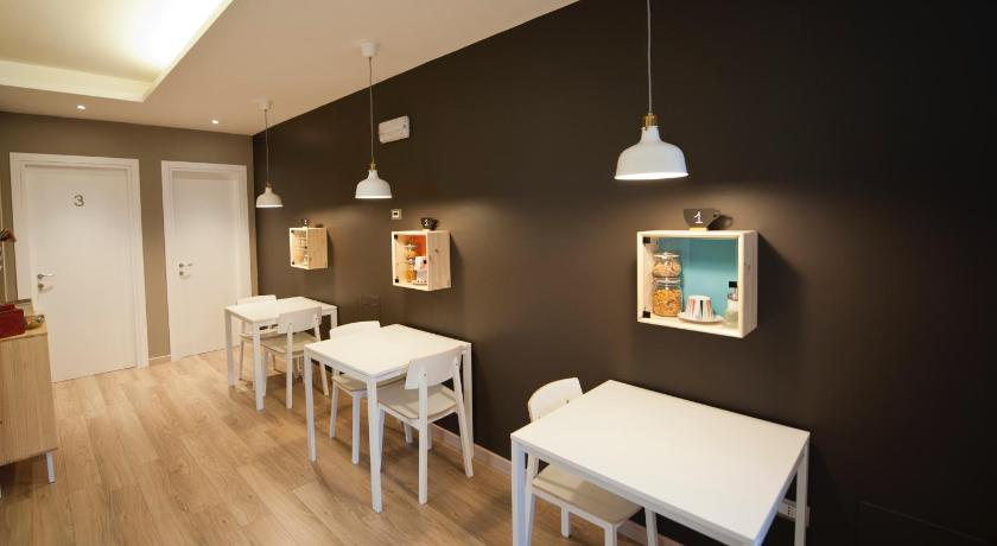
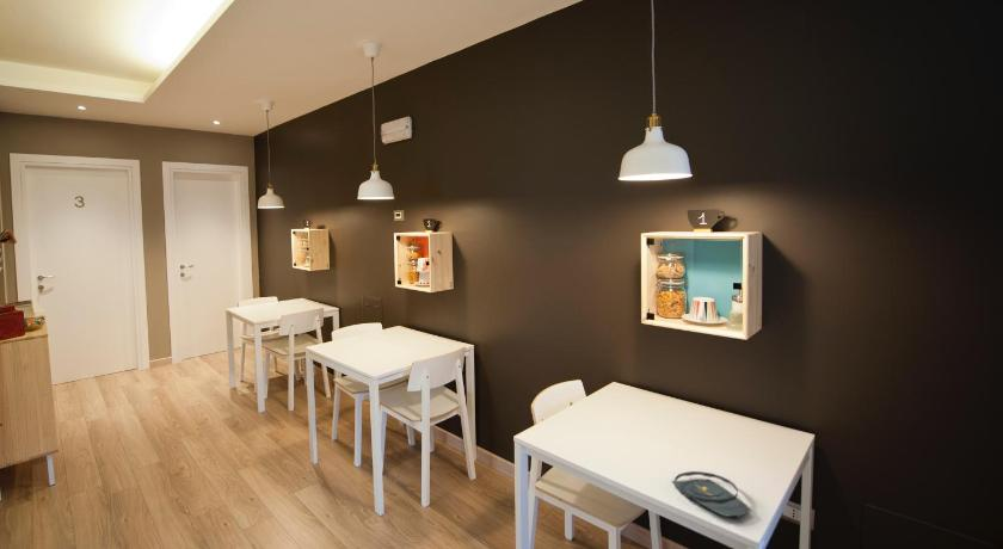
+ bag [670,445,752,518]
